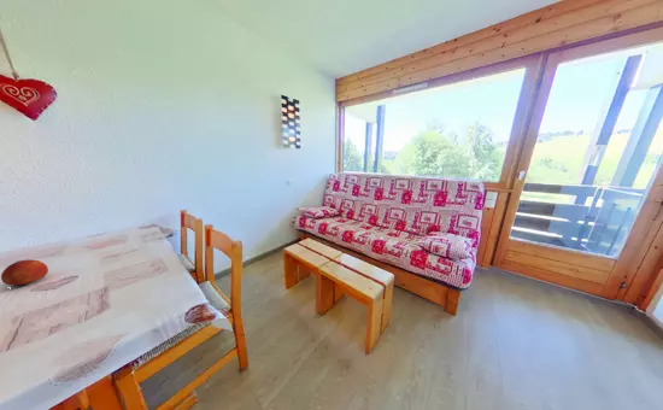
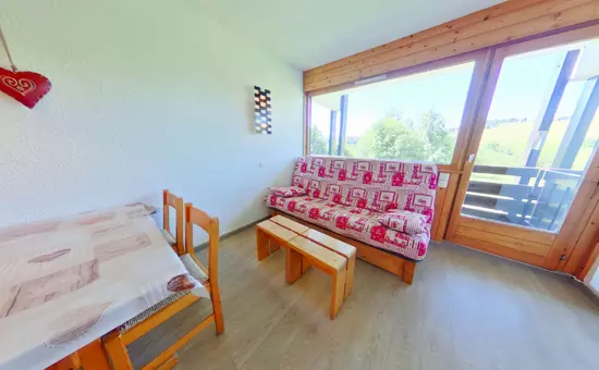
- fruit [0,258,49,288]
